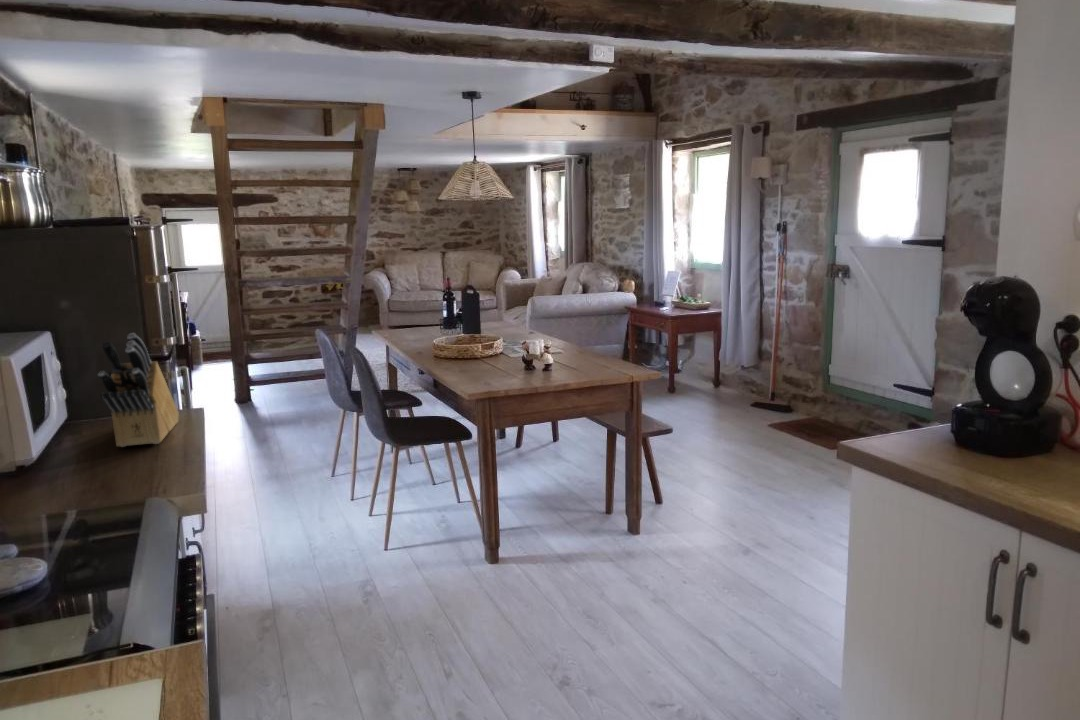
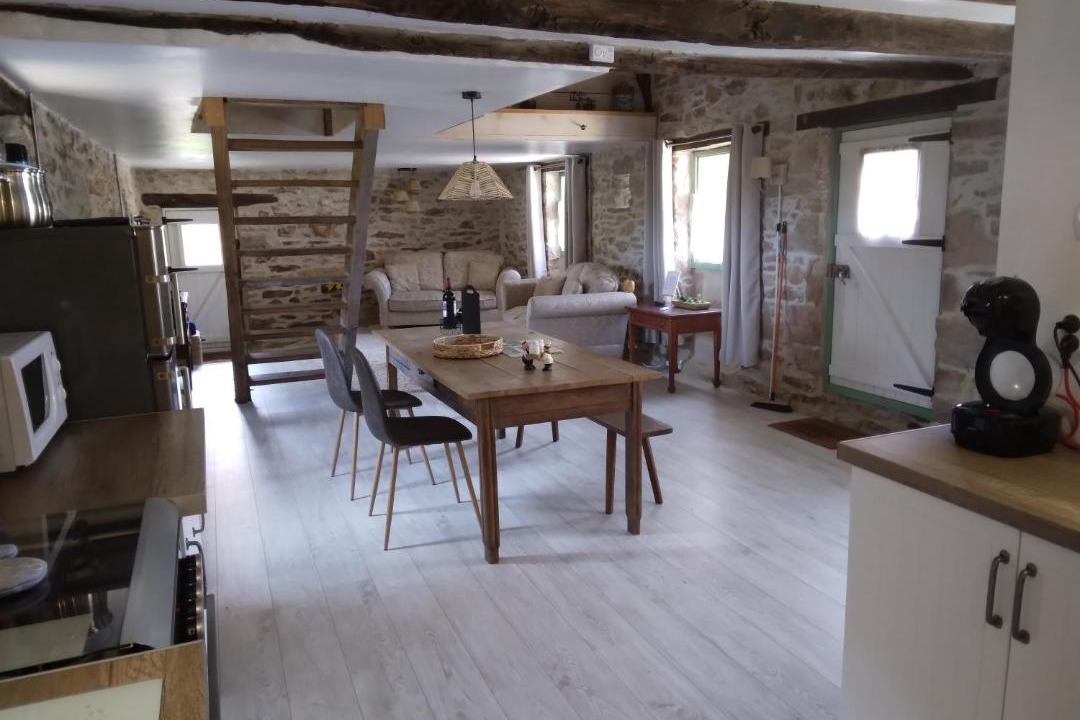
- knife block [97,332,180,448]
